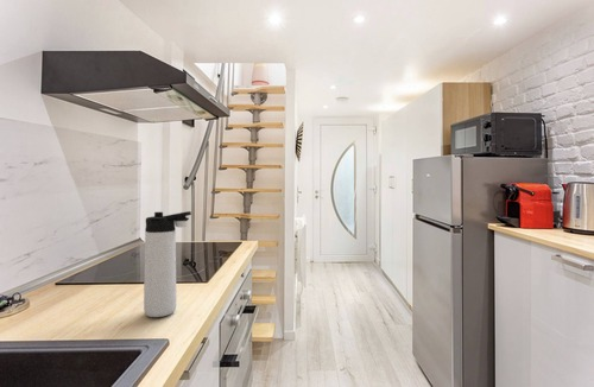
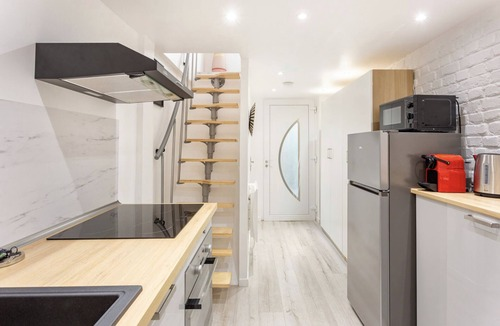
- thermos bottle [143,210,192,318]
